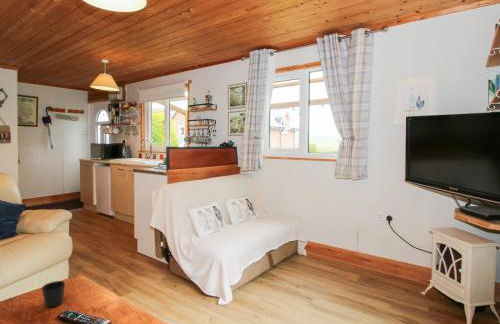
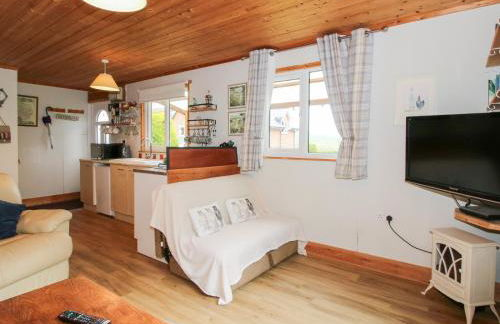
- cup [41,280,66,308]
